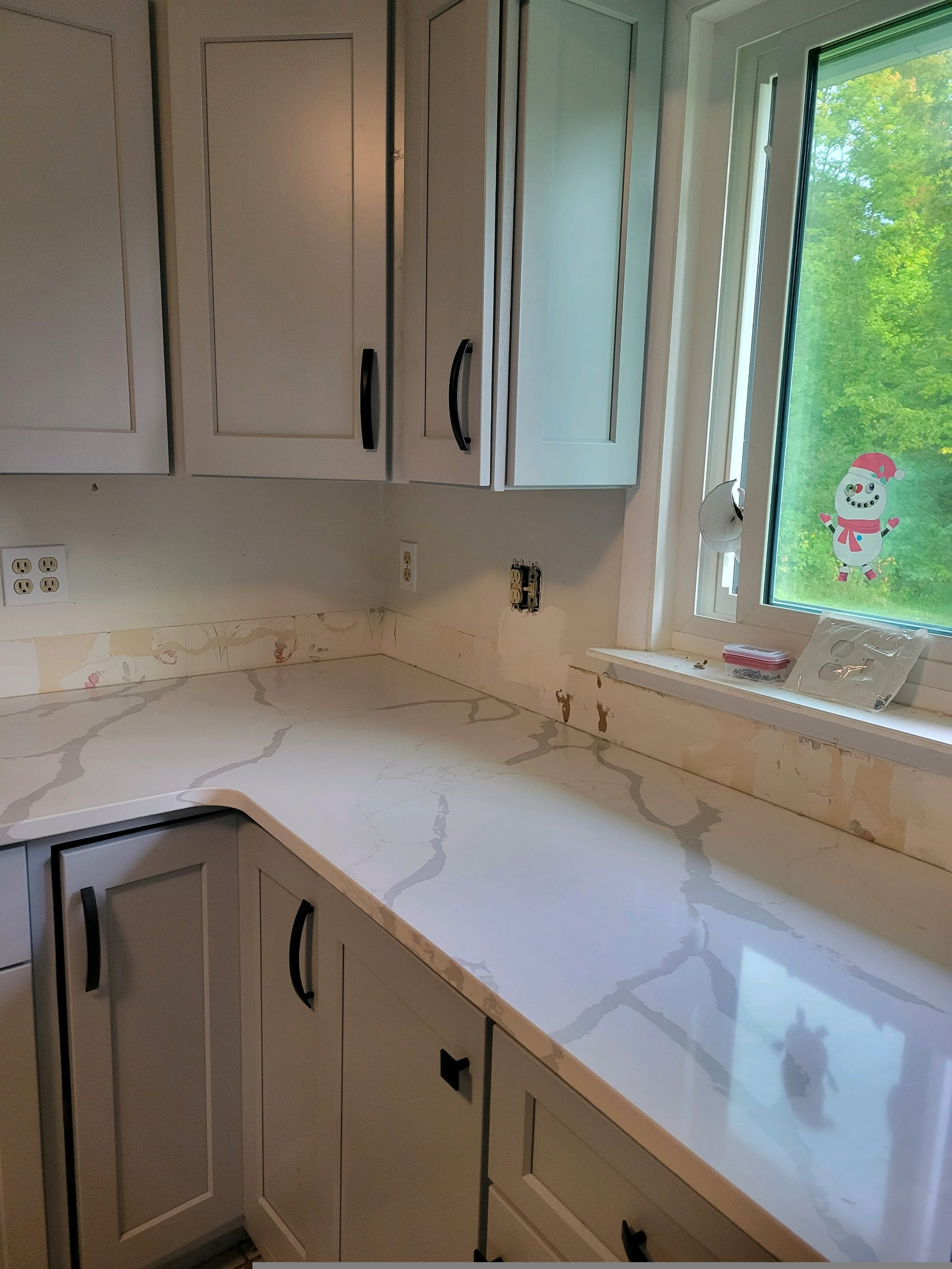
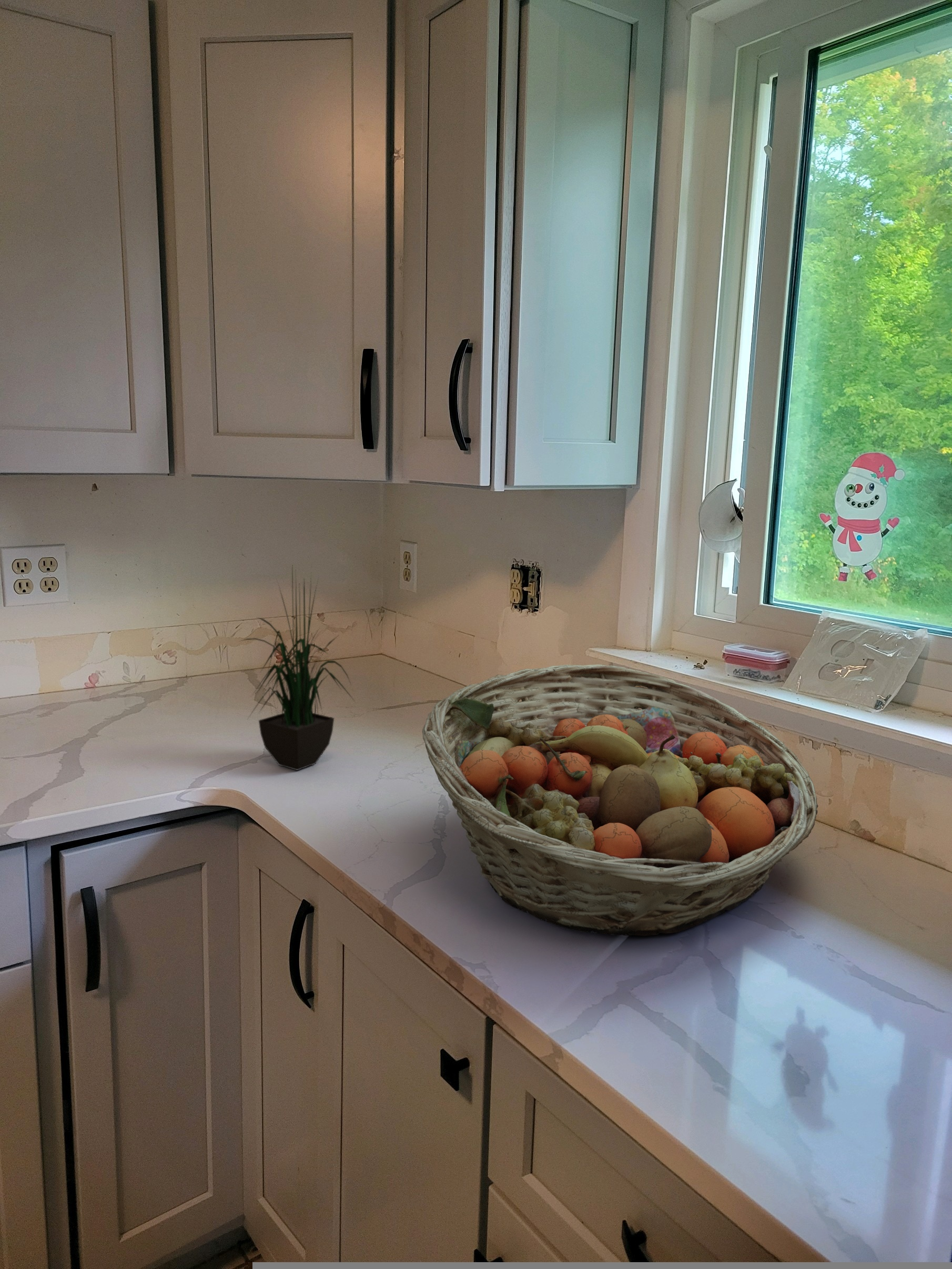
+ potted plant [238,564,356,771]
+ fruit basket [422,664,819,936]
